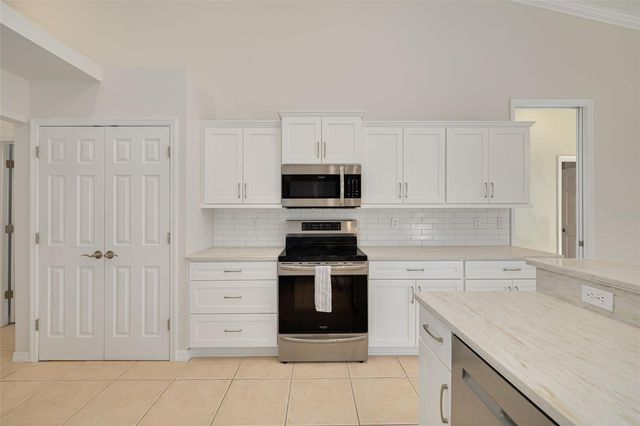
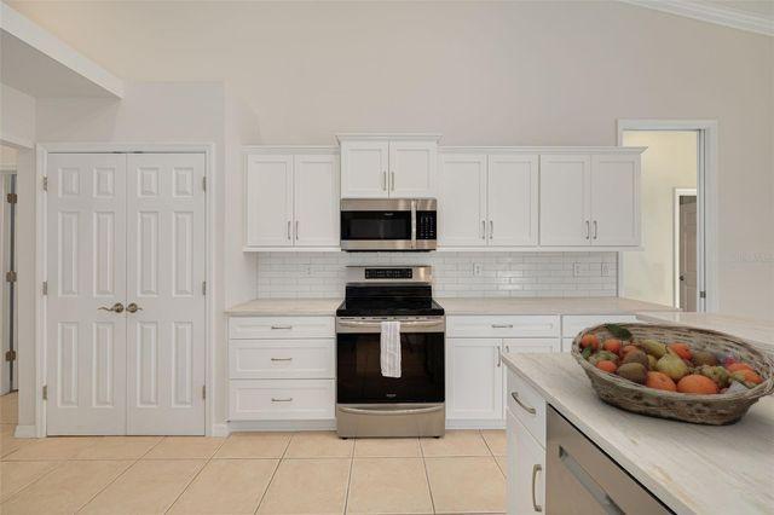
+ fruit basket [570,322,774,427]
